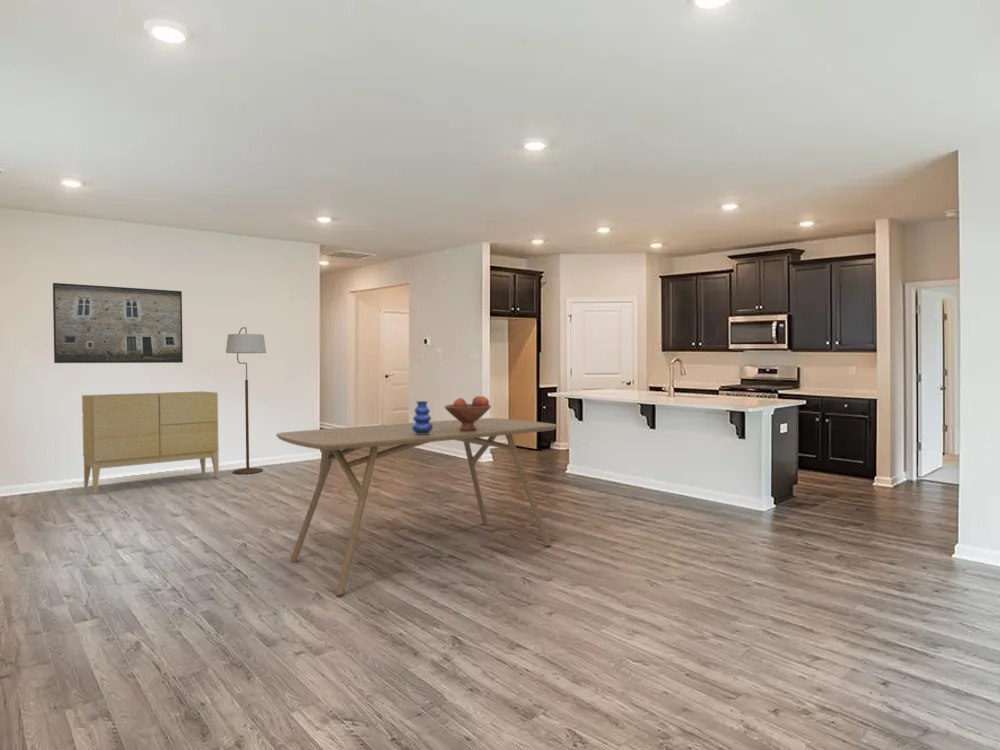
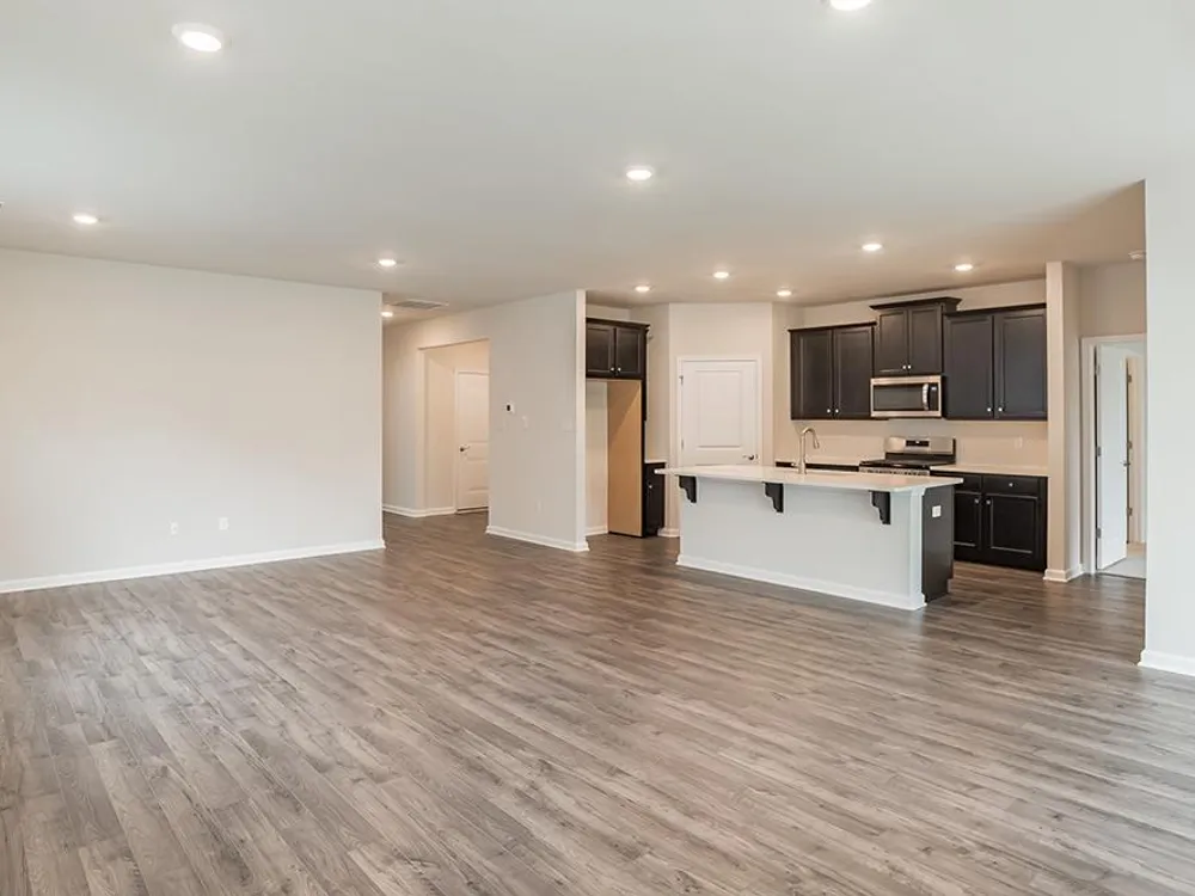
- vase [412,400,433,434]
- dining table [275,417,558,596]
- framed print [52,282,184,364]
- sideboard [81,390,220,494]
- fruit bowl [444,395,492,431]
- floor lamp [225,326,267,475]
